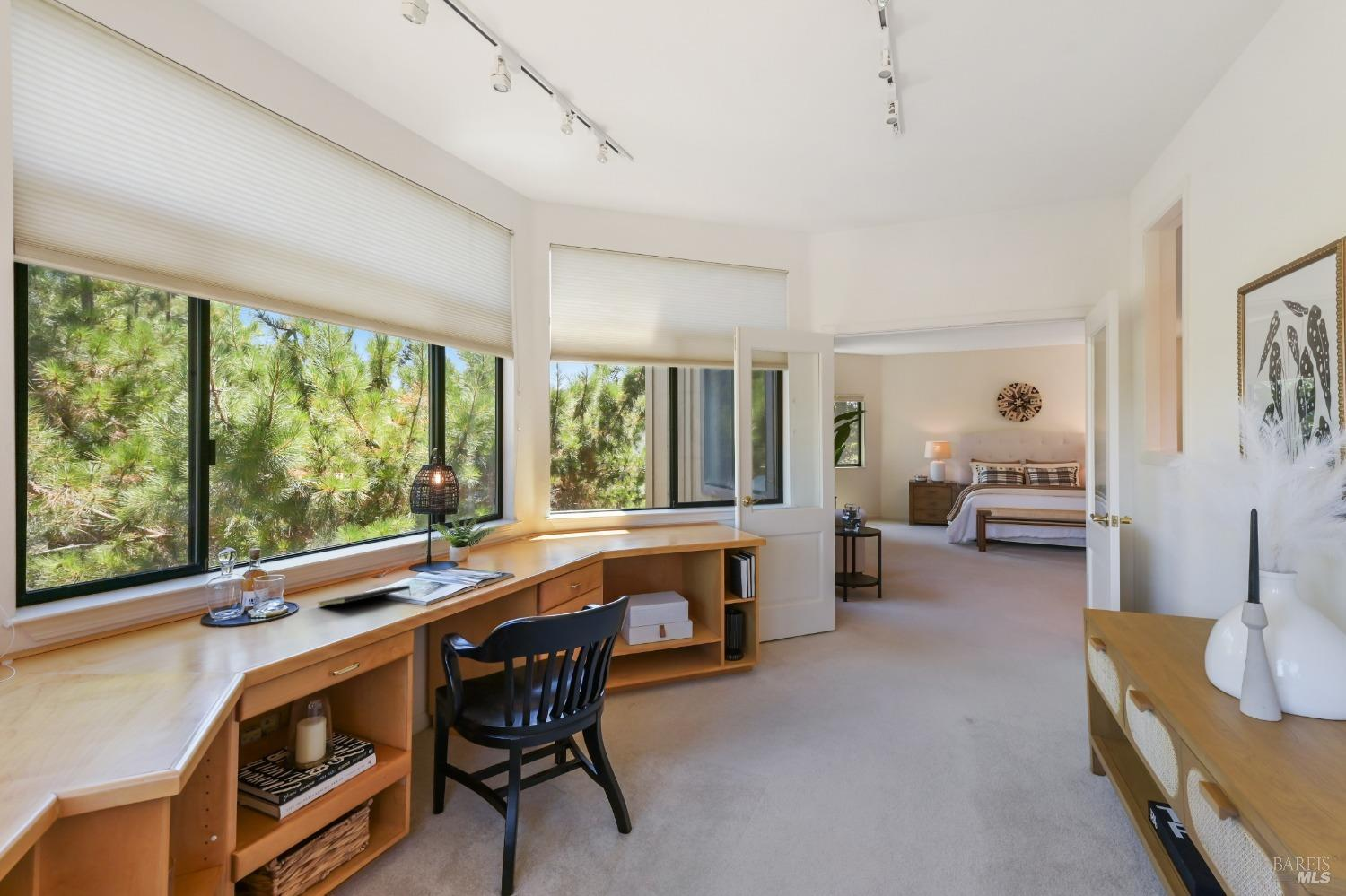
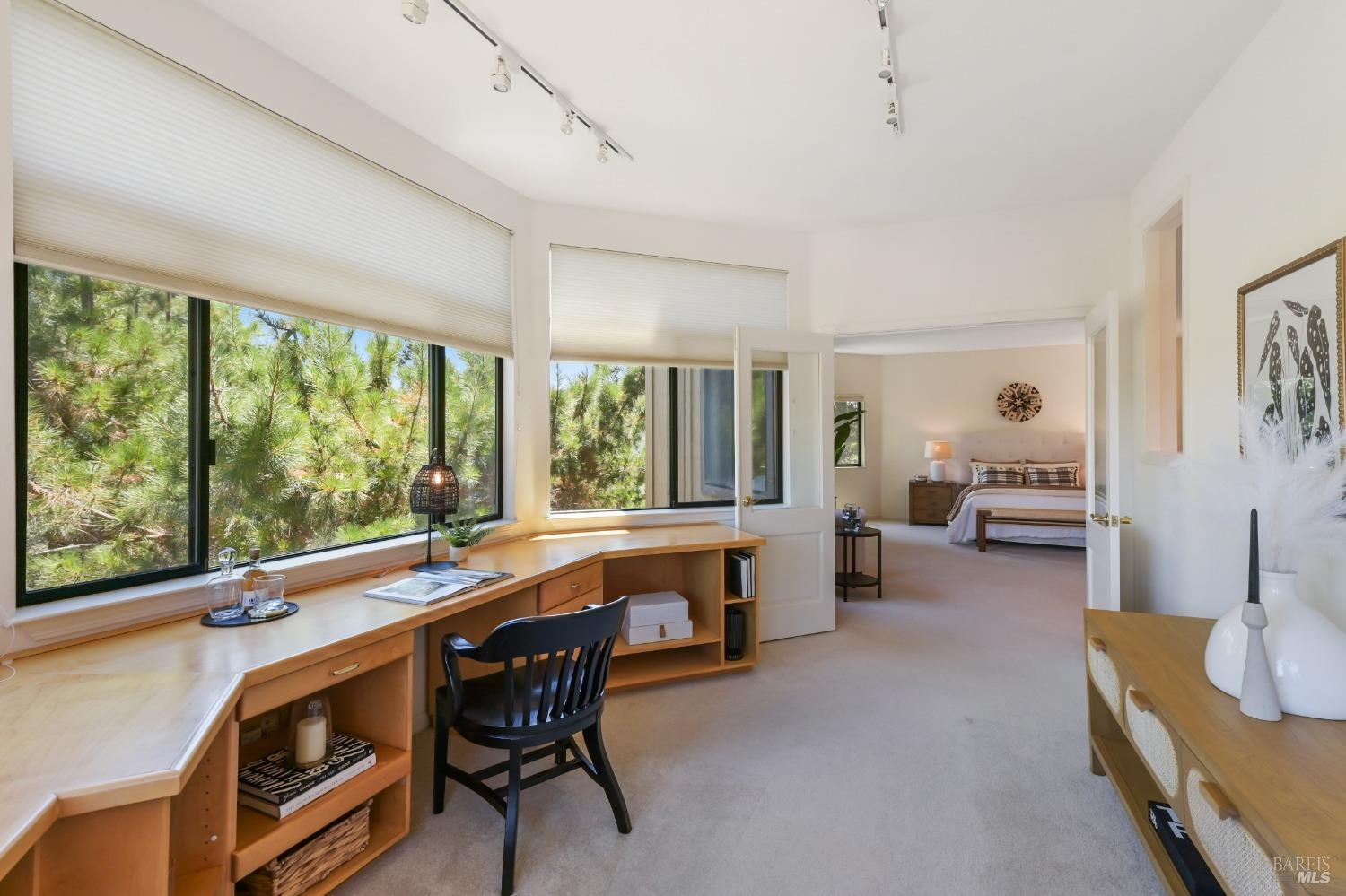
- notepad [317,585,412,607]
